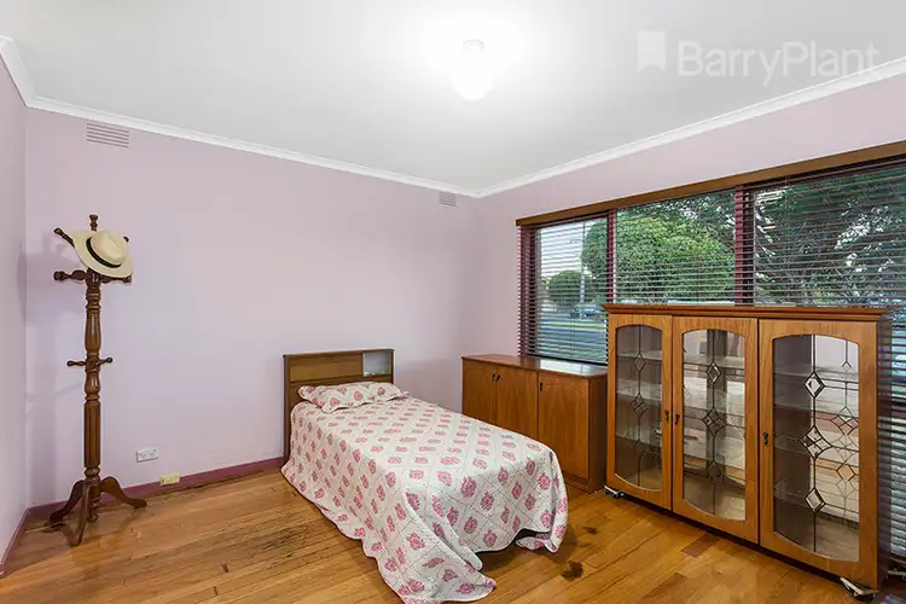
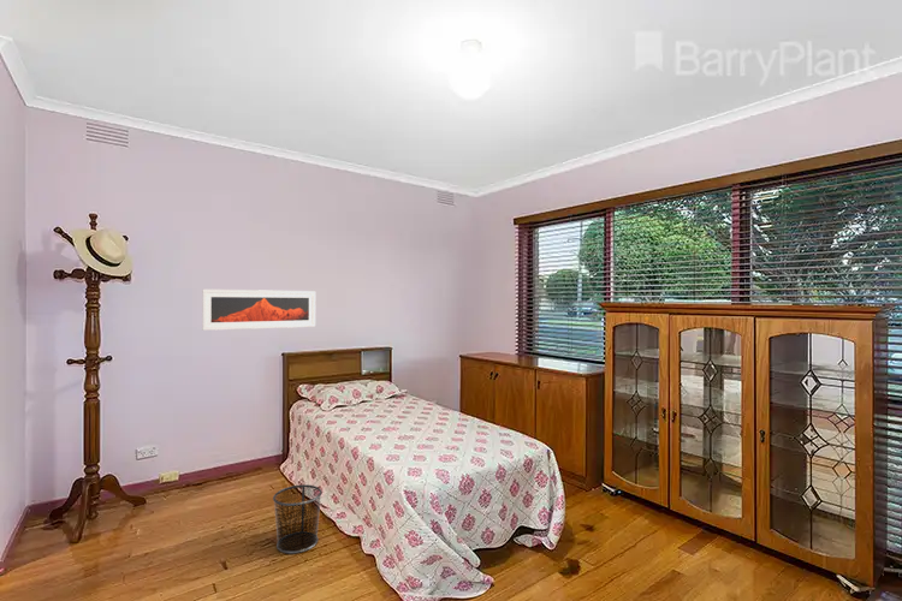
+ waste bin [272,483,324,555]
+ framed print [201,288,316,332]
